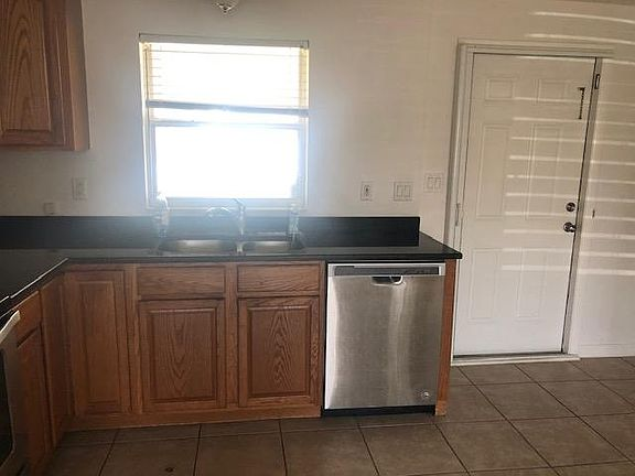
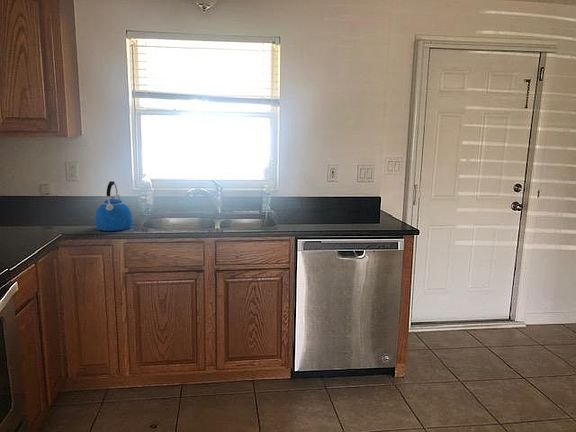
+ kettle [94,180,133,232]
